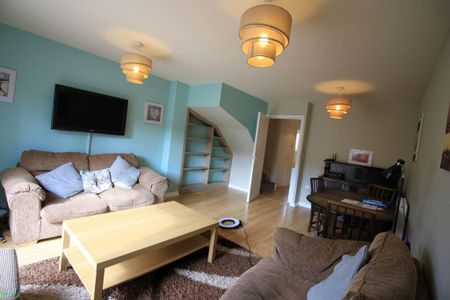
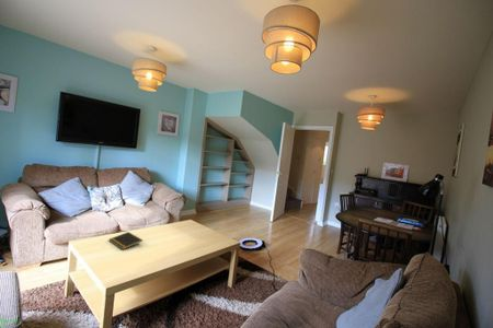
+ notepad [108,231,144,250]
